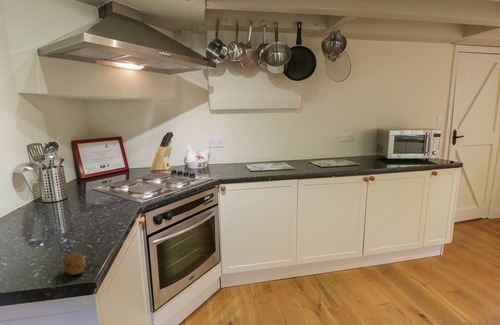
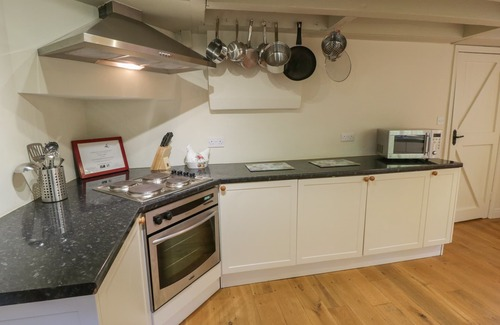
- fruit [61,252,87,276]
